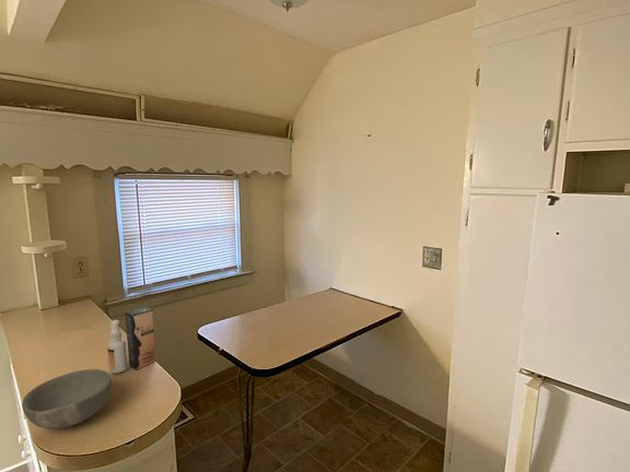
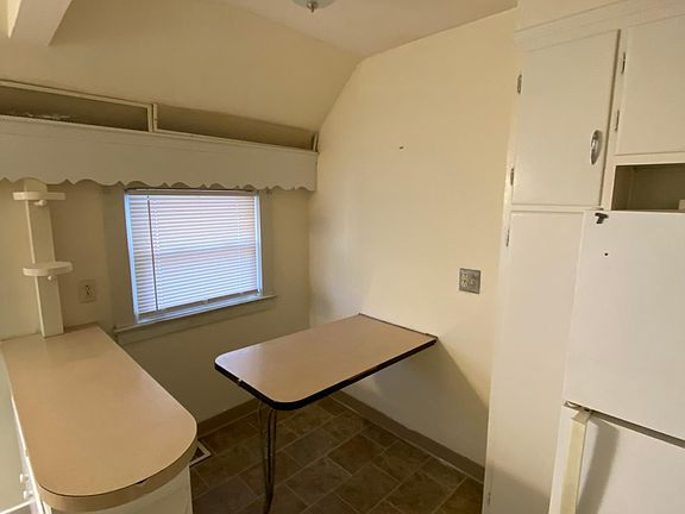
- bowl [21,368,113,430]
- spray bottle [106,306,156,375]
